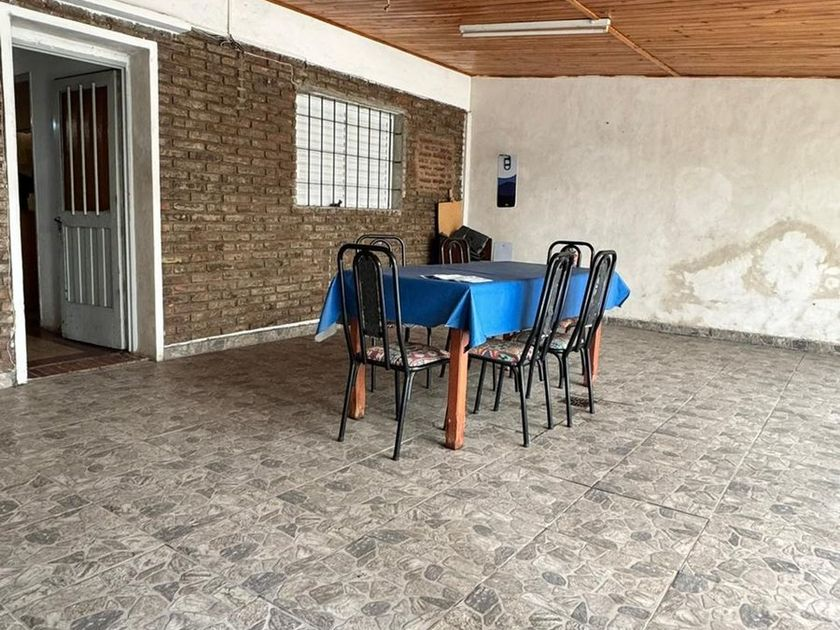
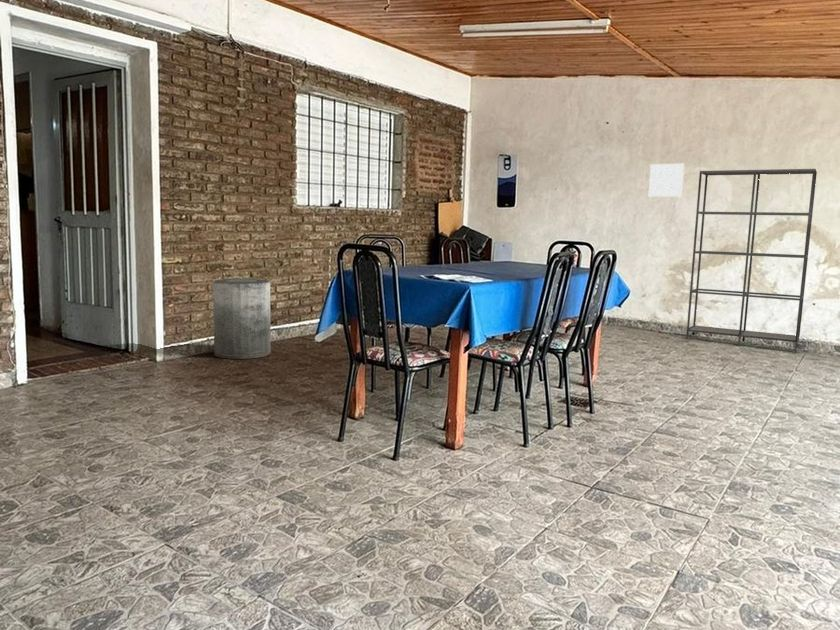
+ wall art [648,163,685,197]
+ shelving unit [685,168,818,353]
+ trash can [212,278,272,360]
